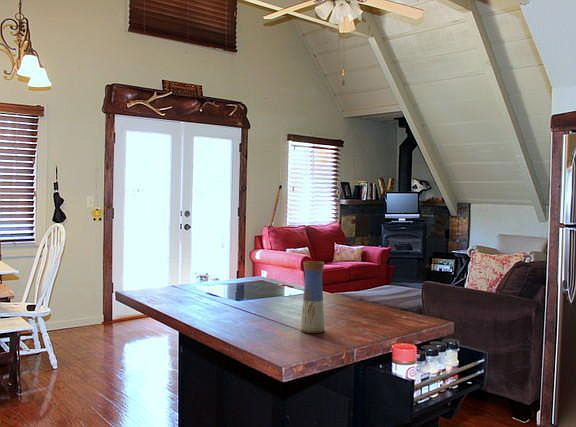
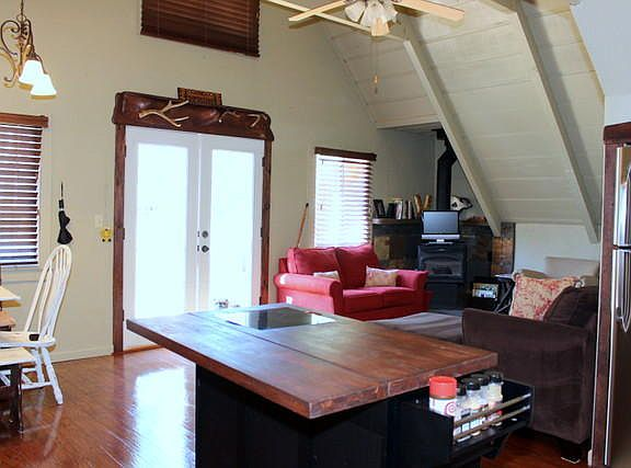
- vase [300,260,325,334]
